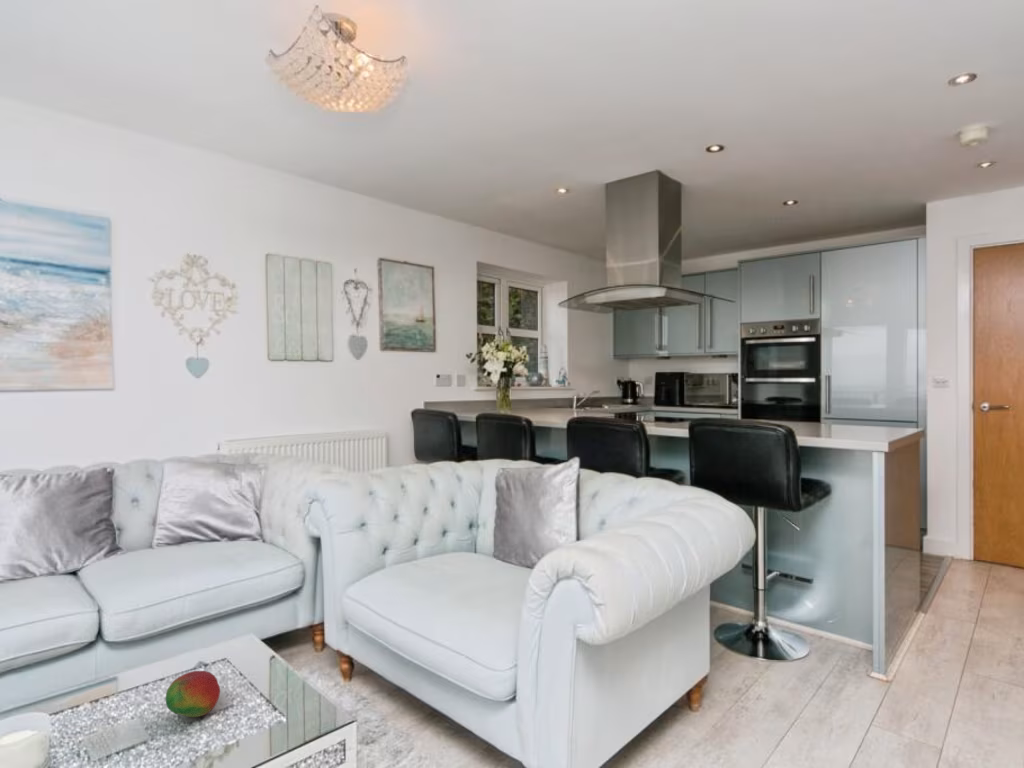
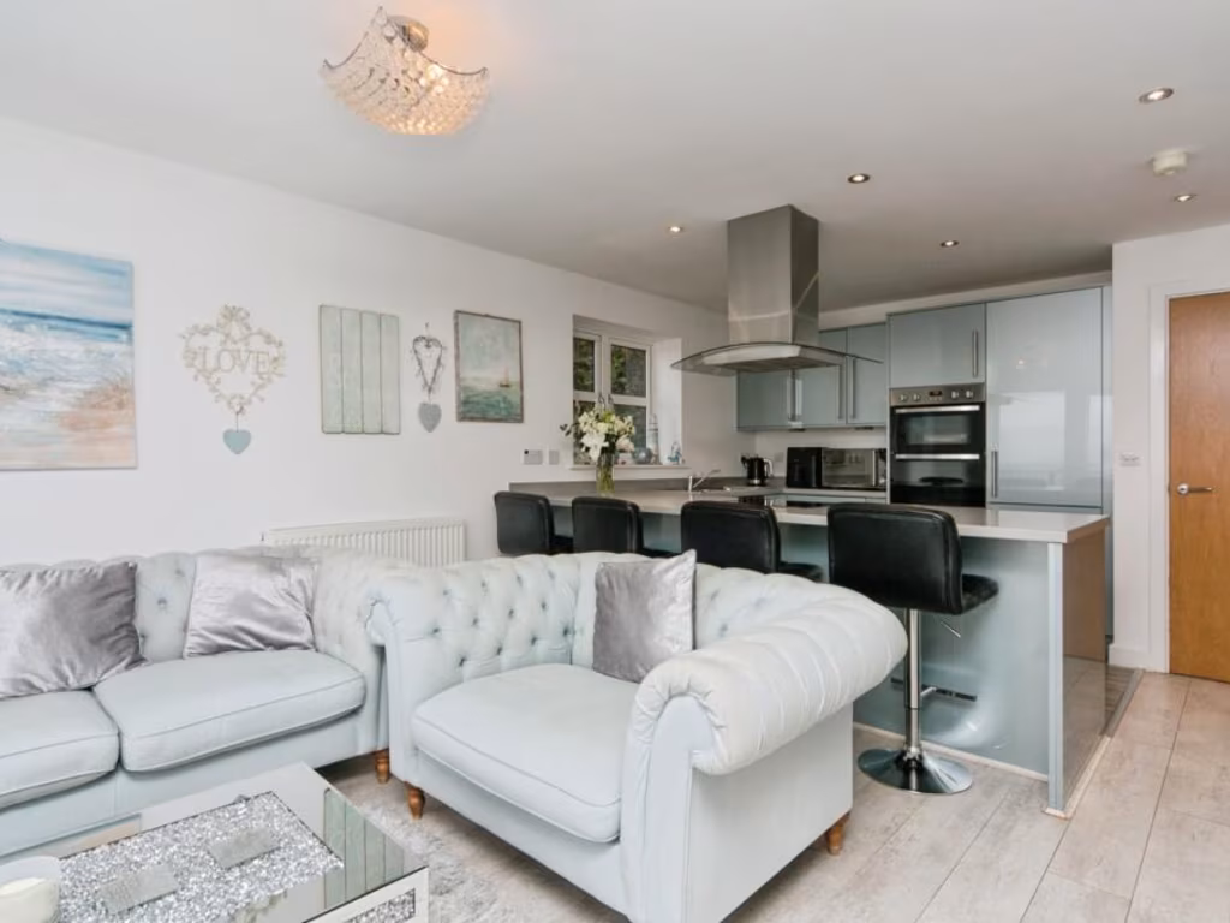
- fruit [165,670,221,718]
